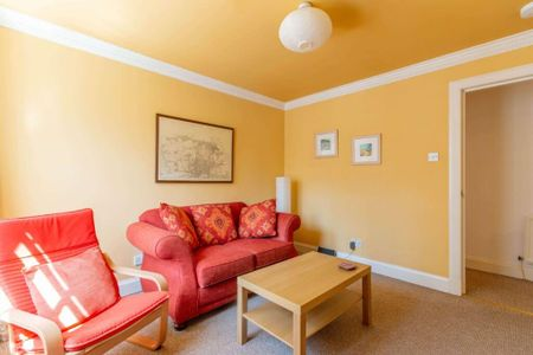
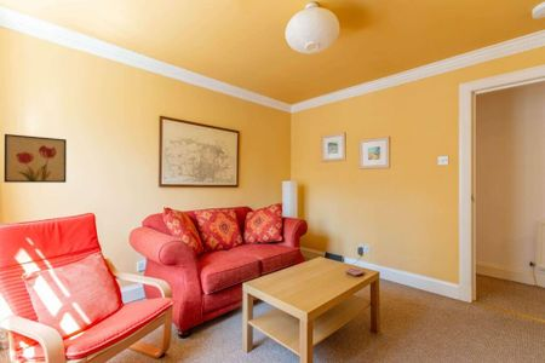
+ wall art [2,133,68,184]
